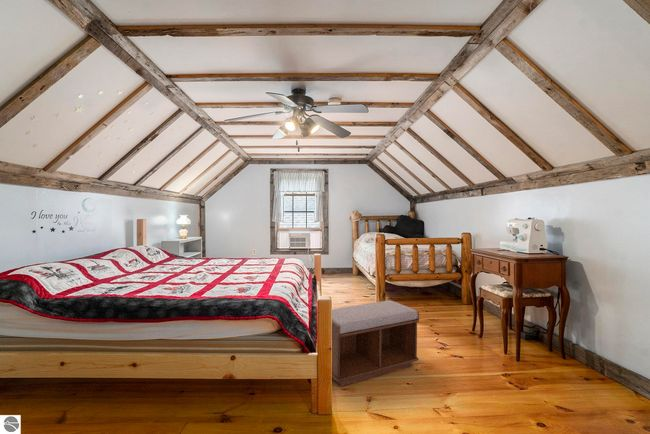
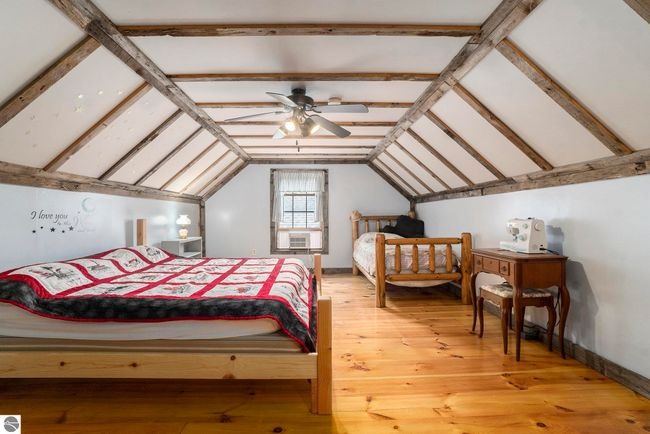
- bench [331,300,420,387]
